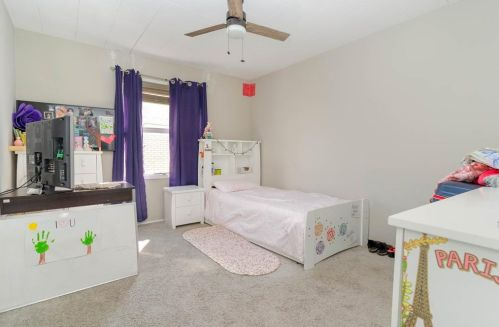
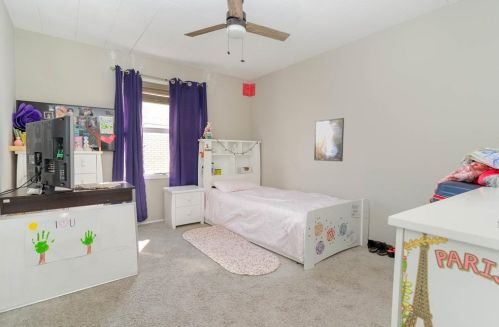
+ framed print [313,117,345,162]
